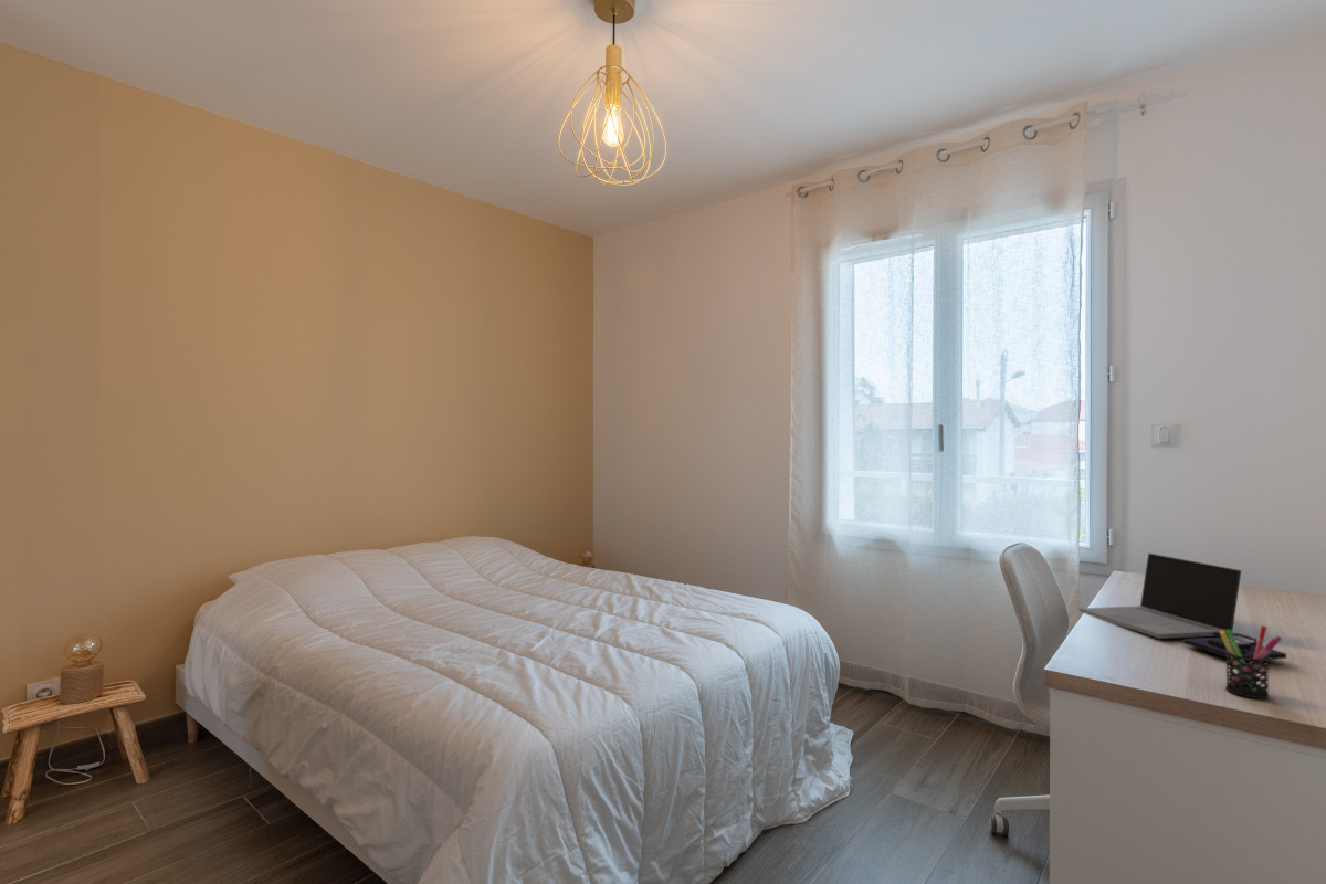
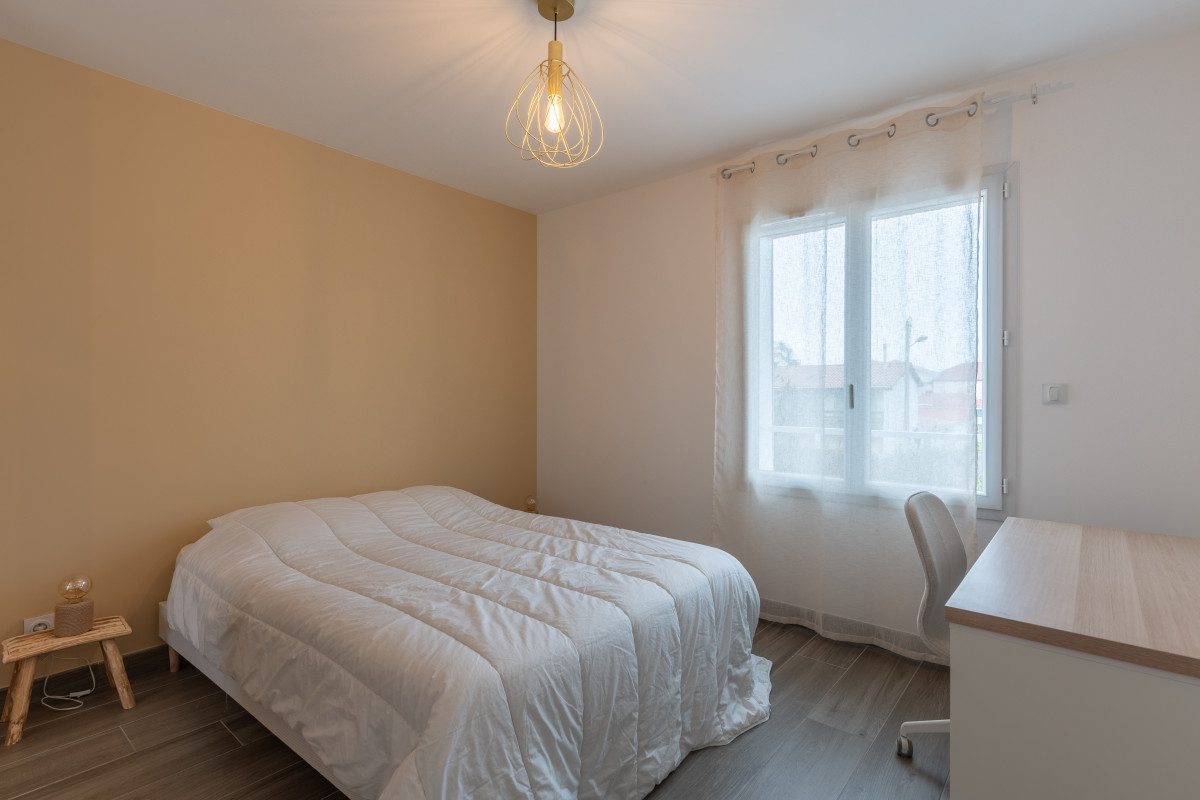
- laptop computer [1078,552,1287,661]
- pen holder [1220,624,1283,699]
